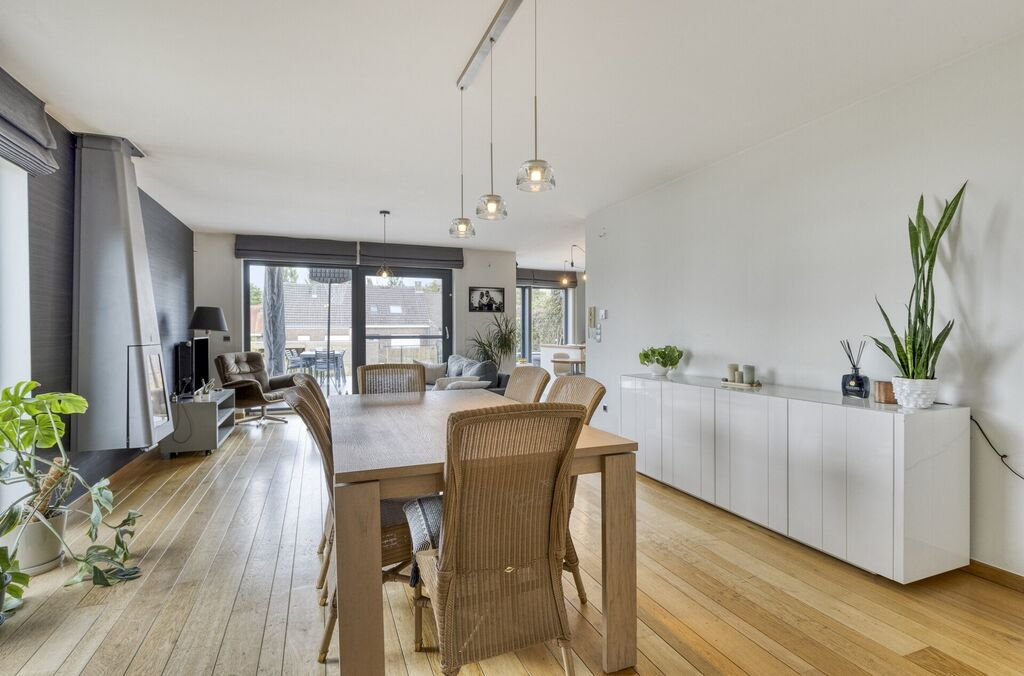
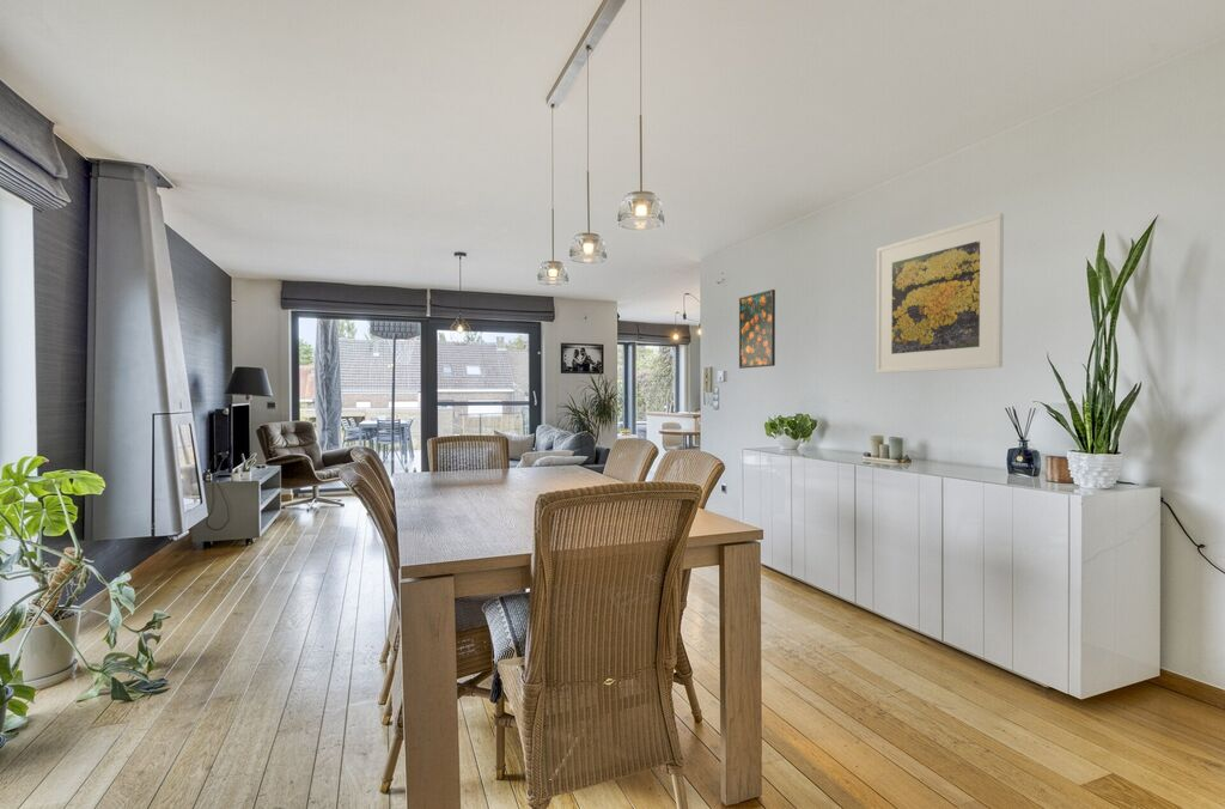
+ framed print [874,212,1005,375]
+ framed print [738,288,776,370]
